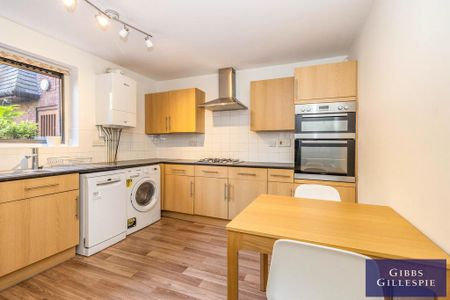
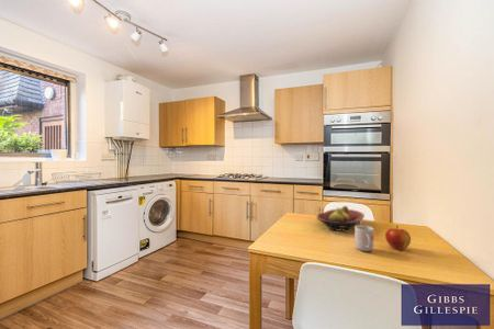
+ apple [384,225,412,251]
+ mug [353,219,374,252]
+ fruit bowl [316,205,366,232]
